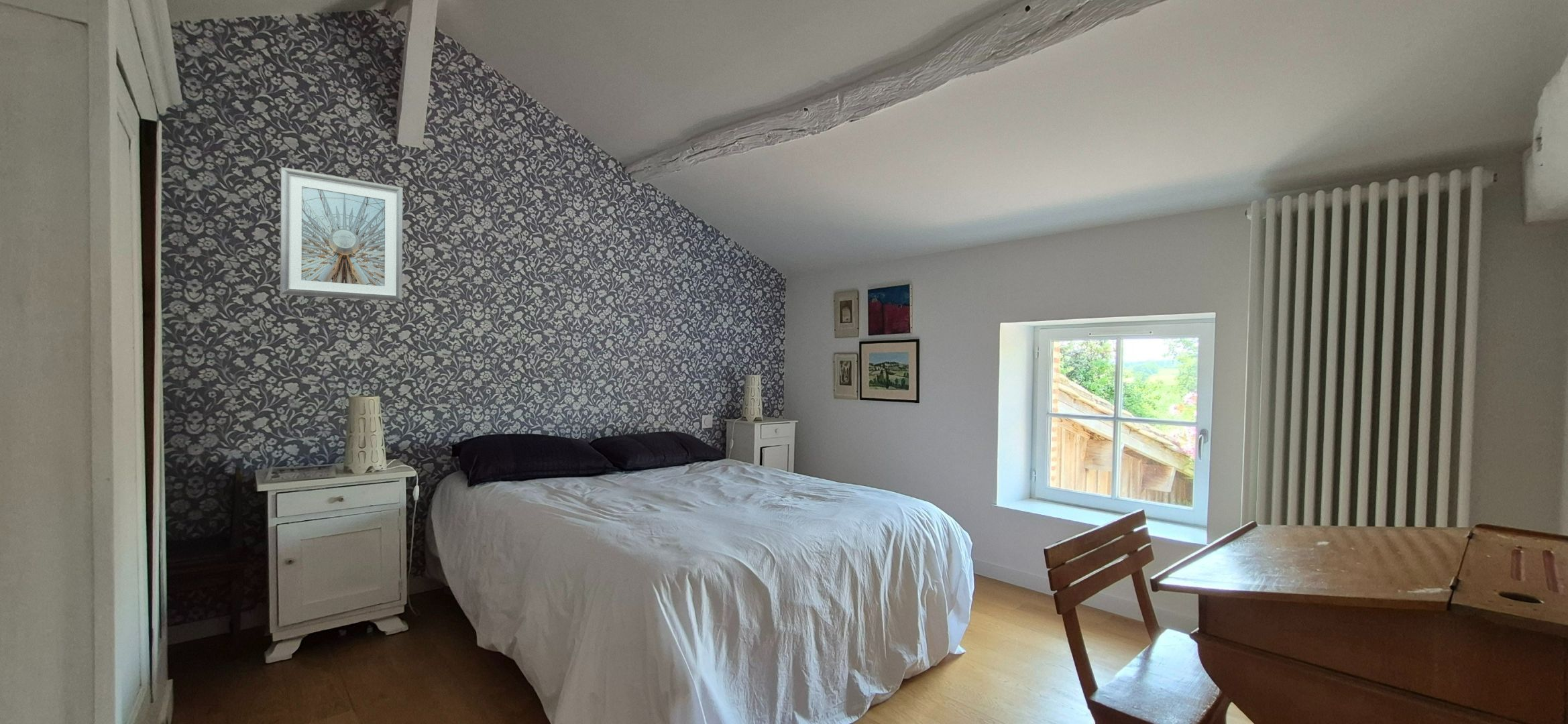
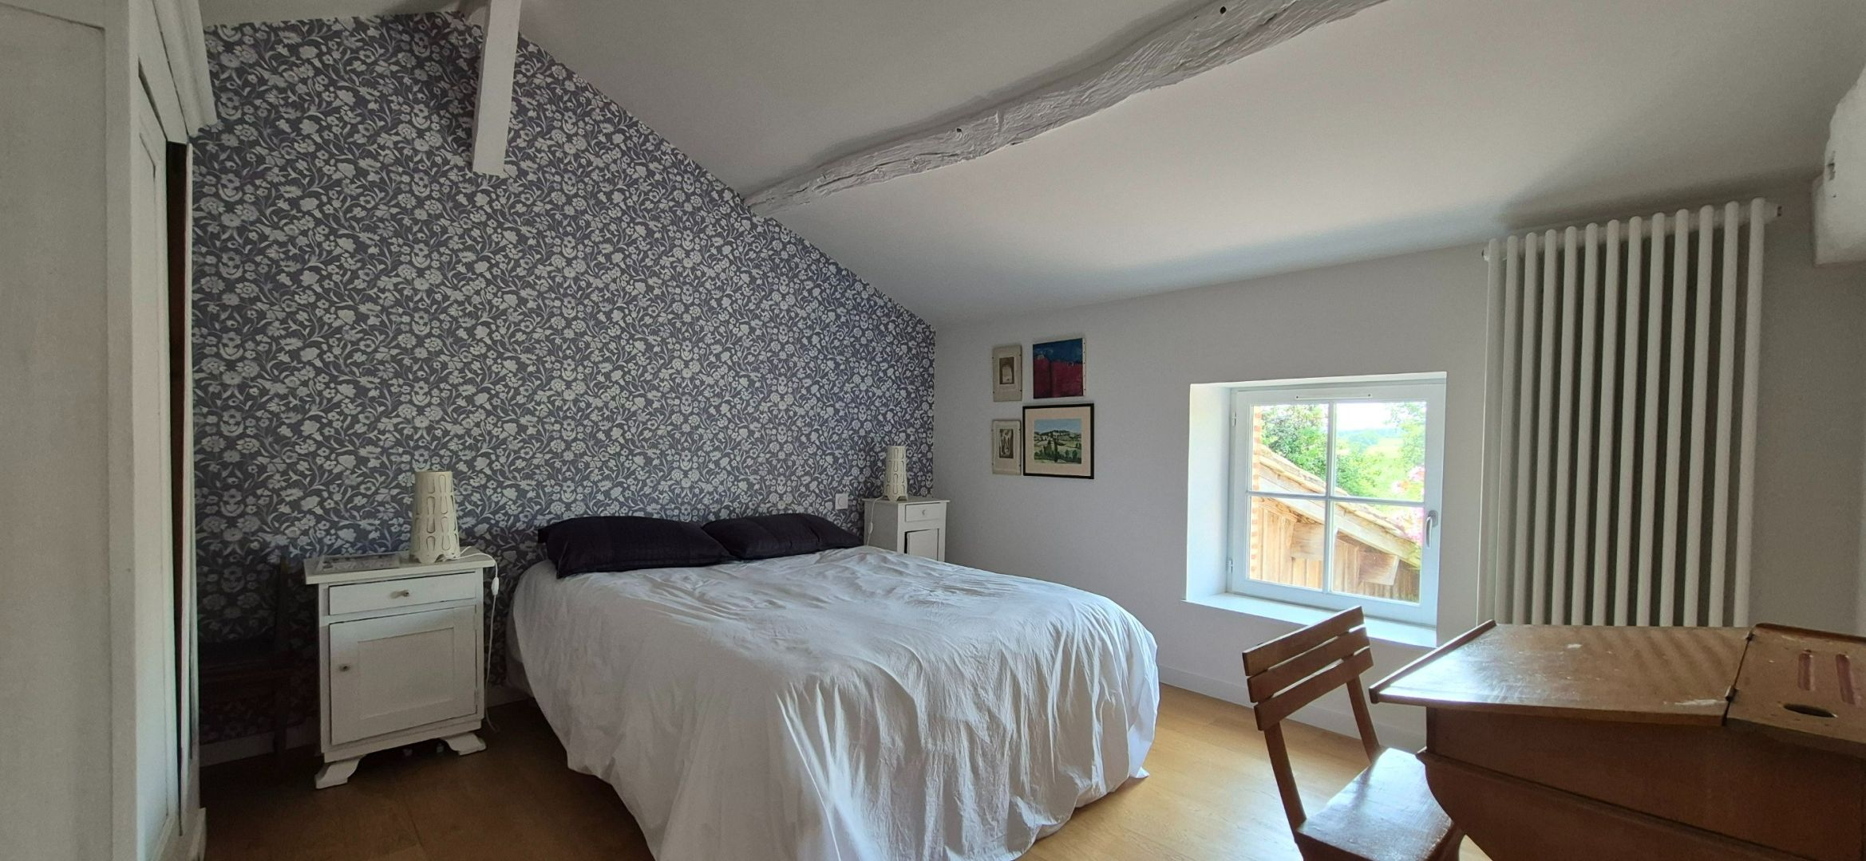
- picture frame [280,166,404,302]
